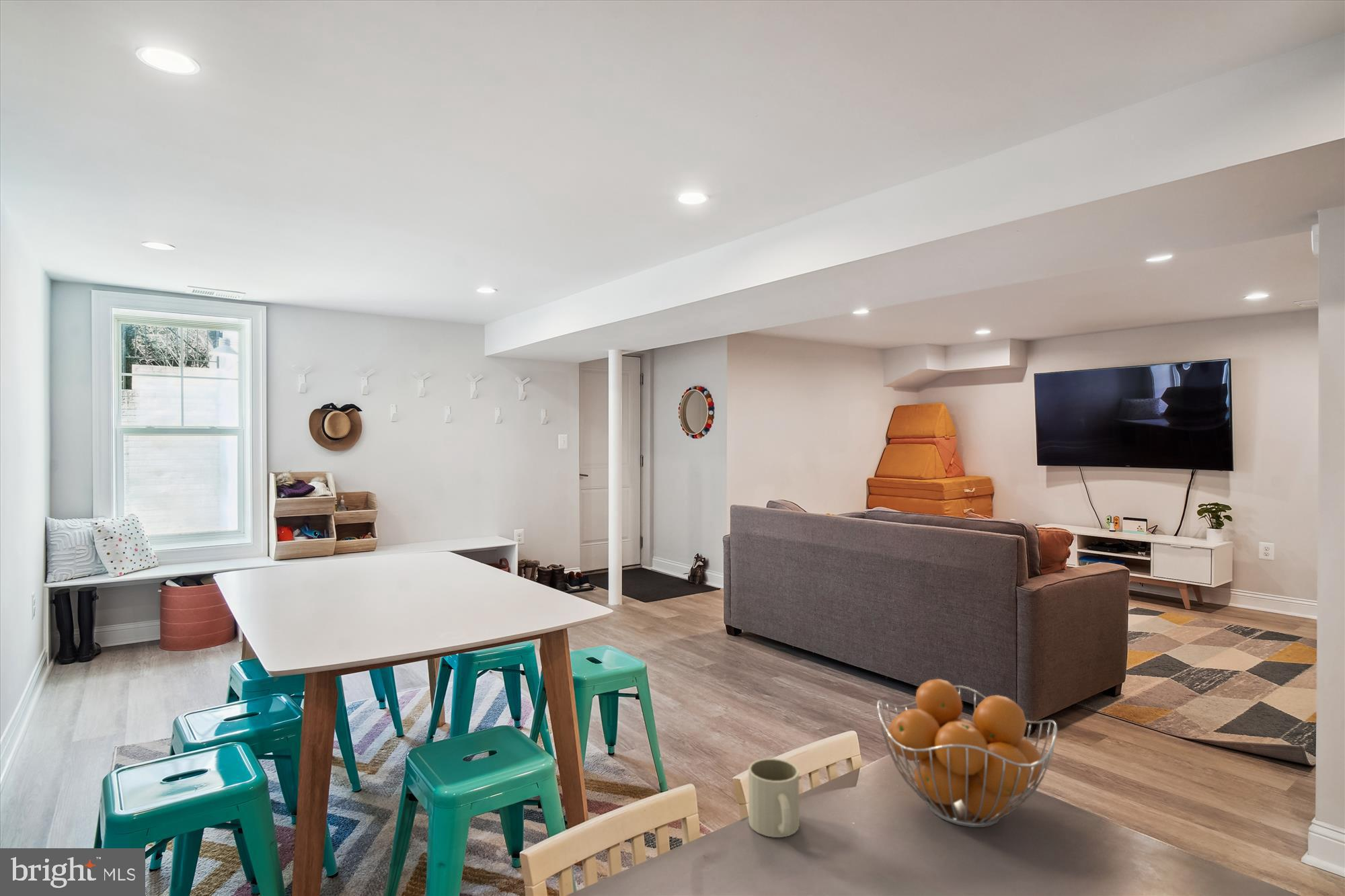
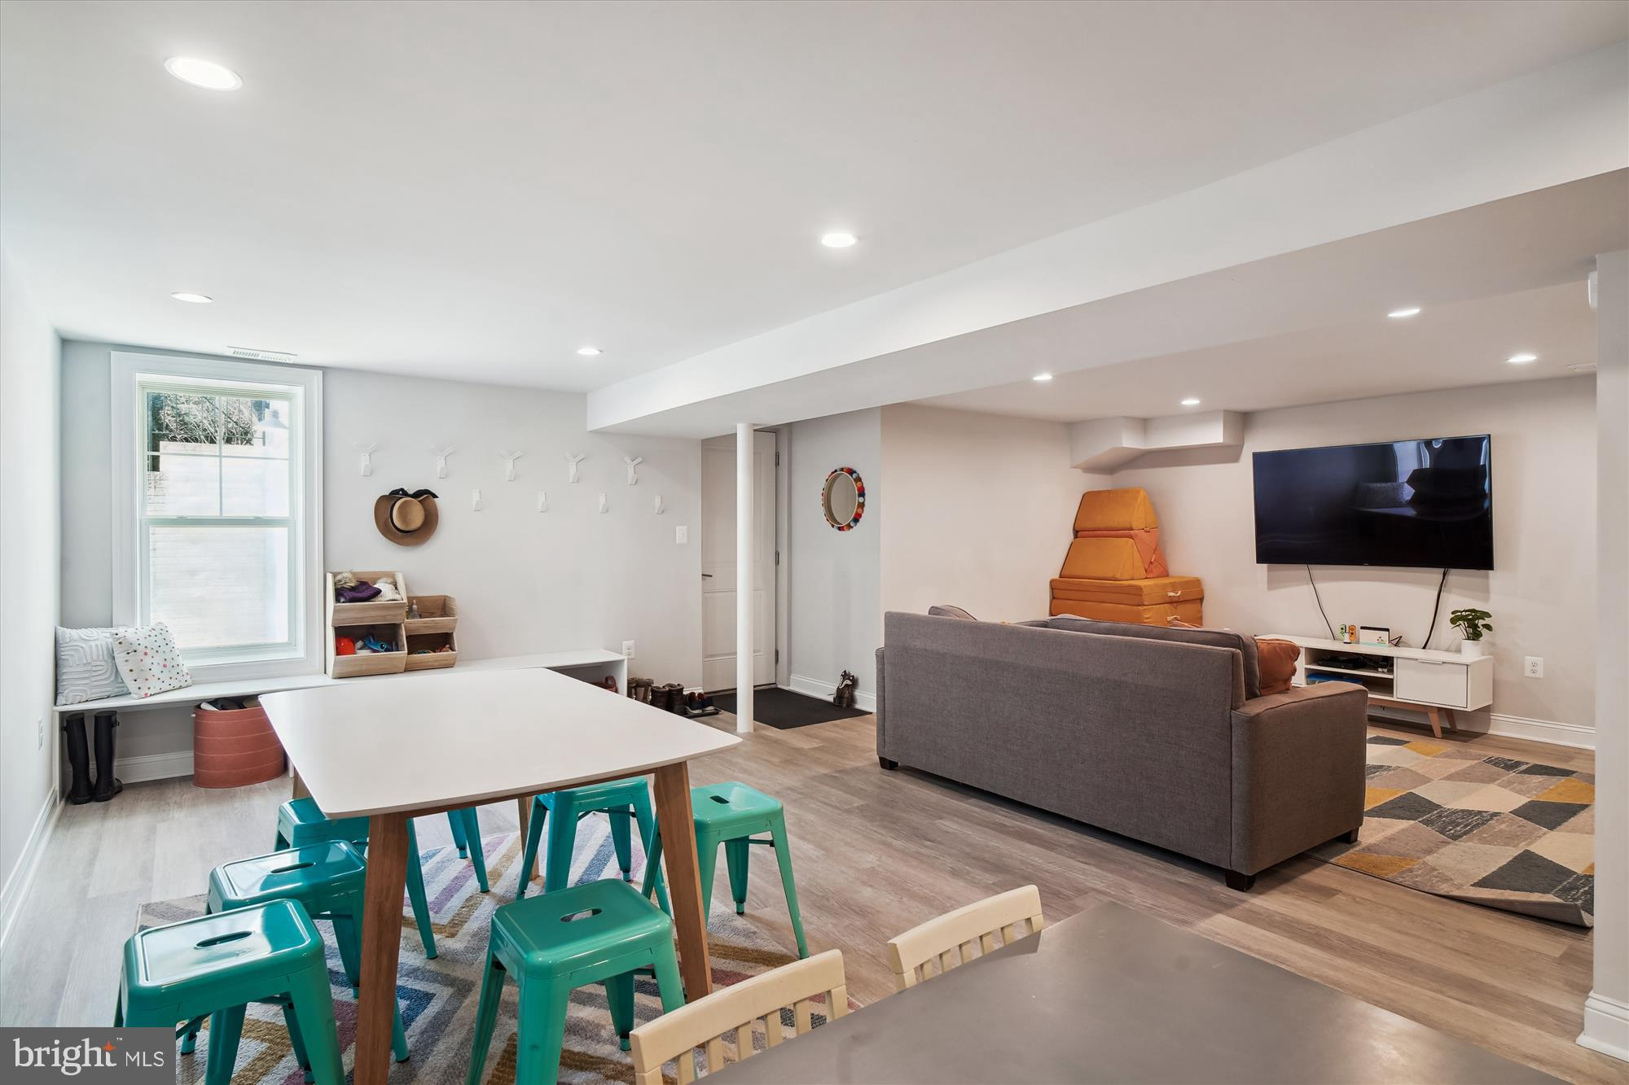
- fruit basket [876,678,1058,828]
- mug [748,758,800,838]
